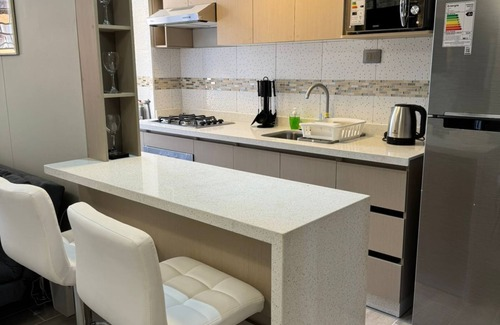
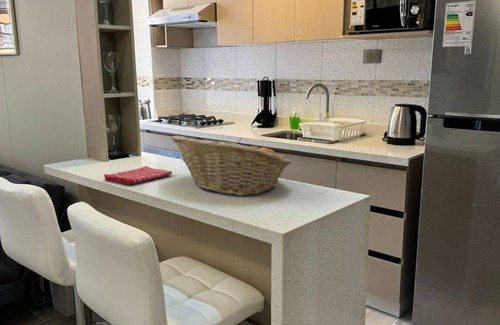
+ fruit basket [170,134,292,197]
+ dish towel [103,165,173,186]
